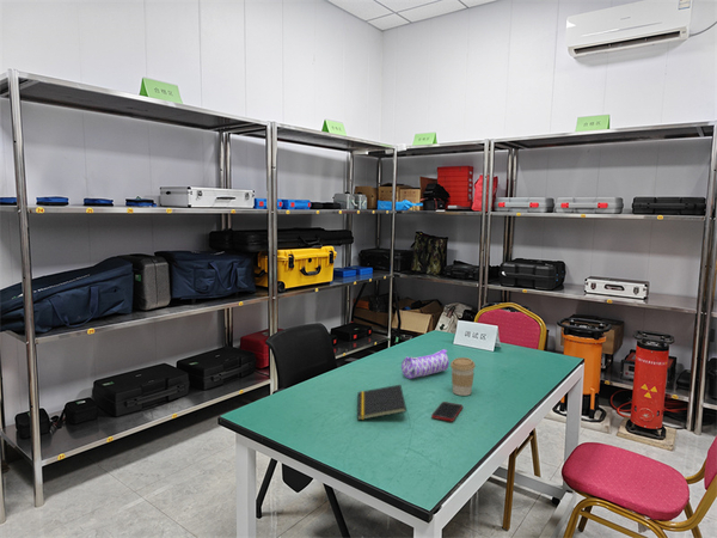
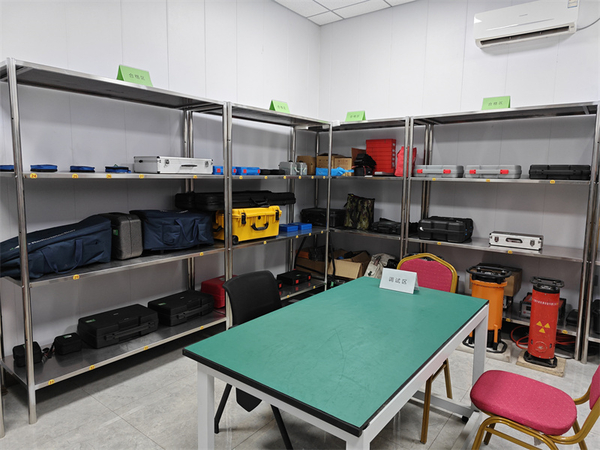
- notepad [356,384,407,421]
- cell phone [430,401,464,422]
- pencil case [400,348,451,380]
- coffee cup [449,356,477,397]
